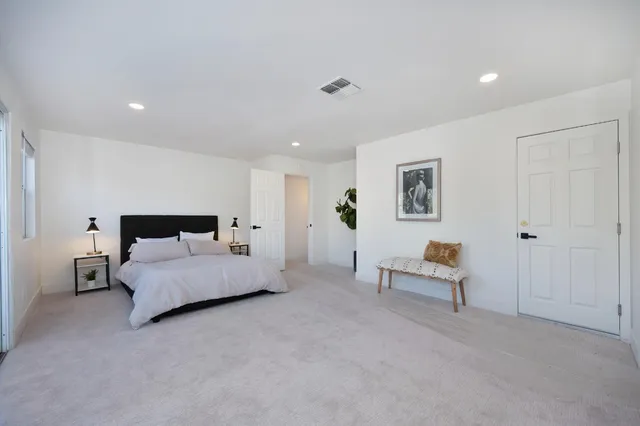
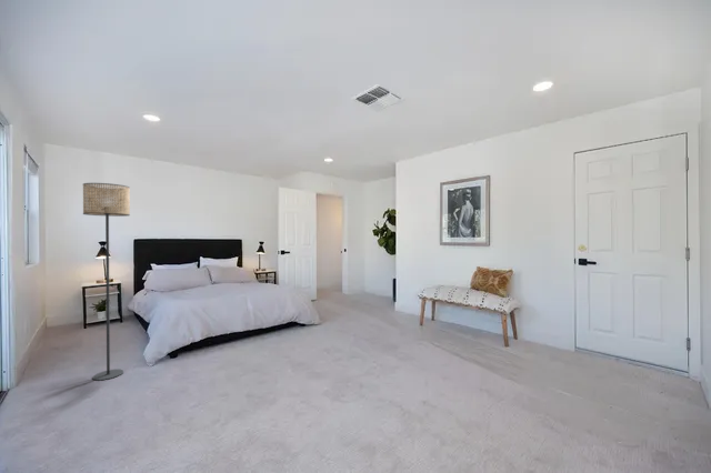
+ floor lamp [82,182,131,382]
